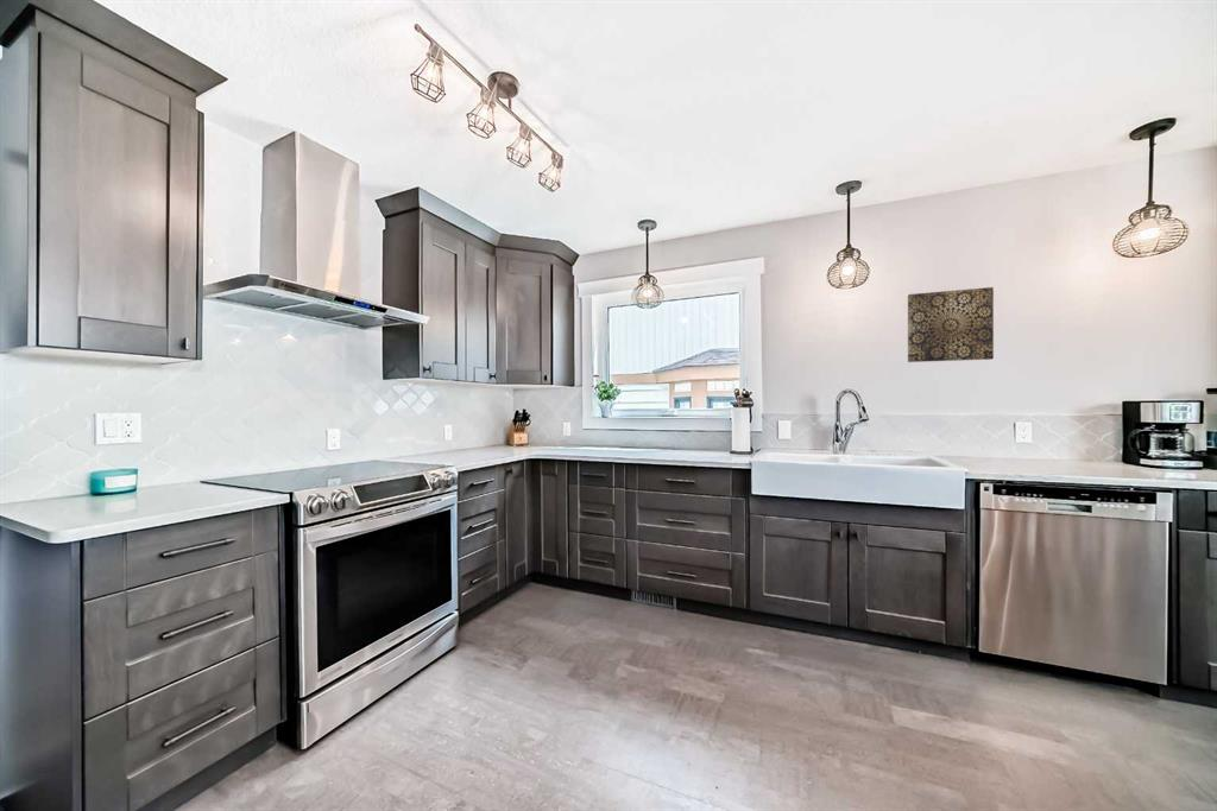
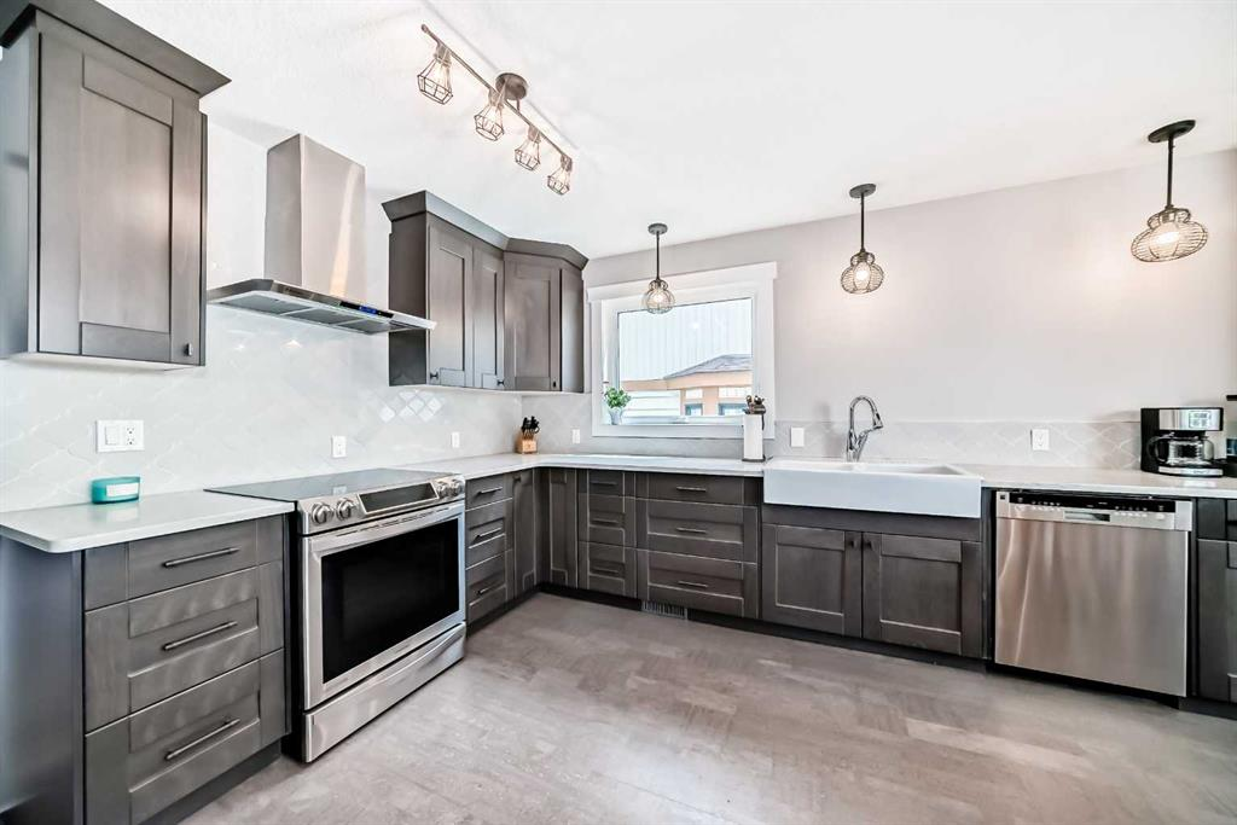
- wall art [907,286,995,363]
